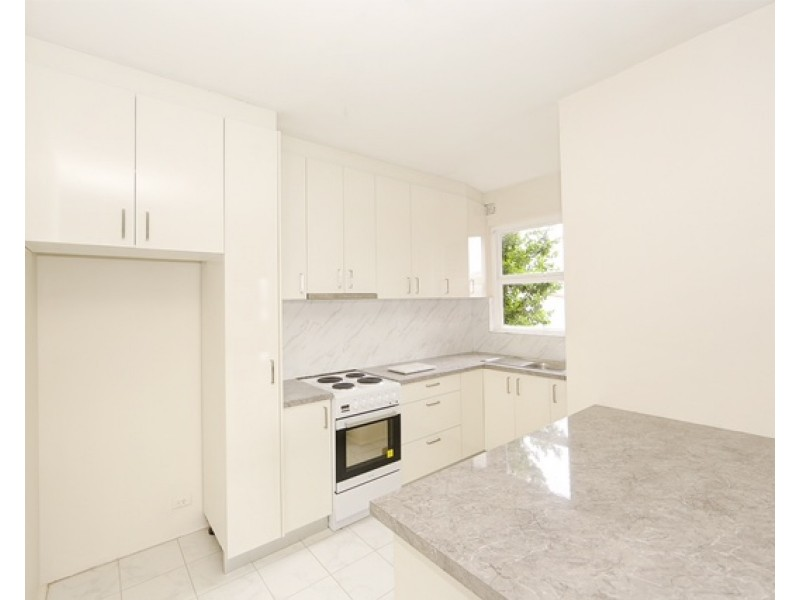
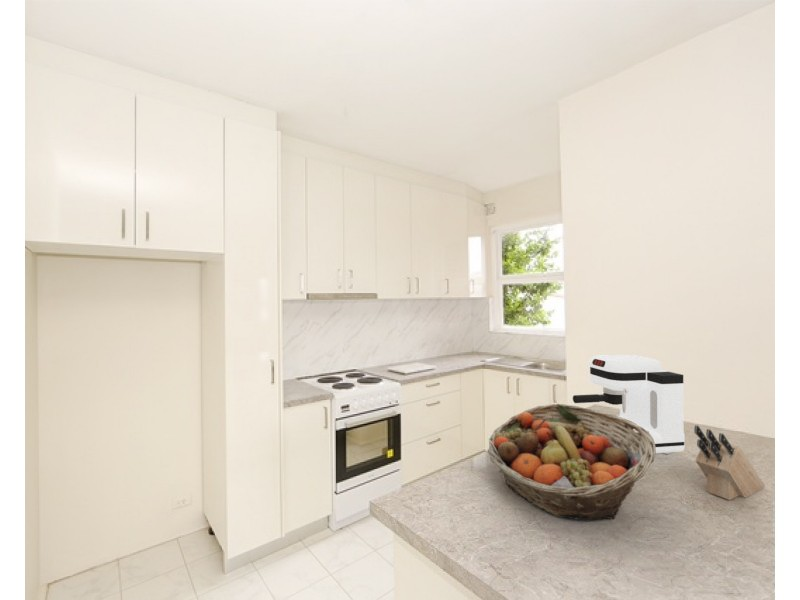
+ coffee maker [572,354,686,455]
+ knife block [693,424,766,501]
+ fruit basket [487,403,657,522]
